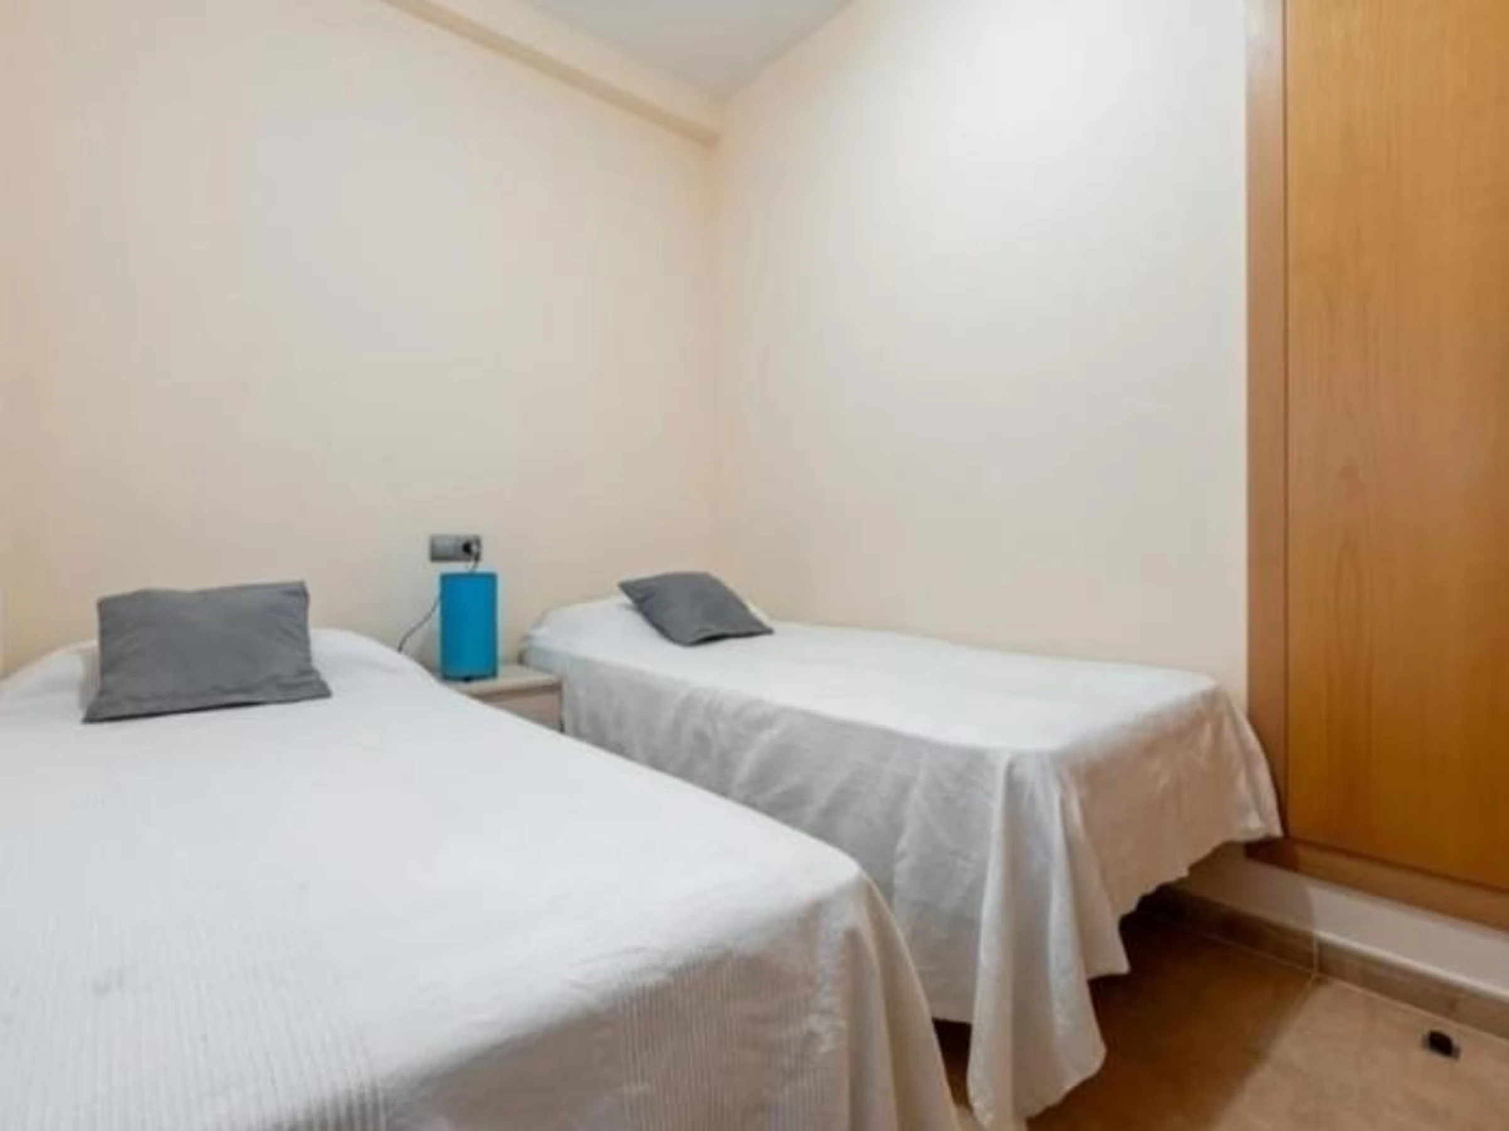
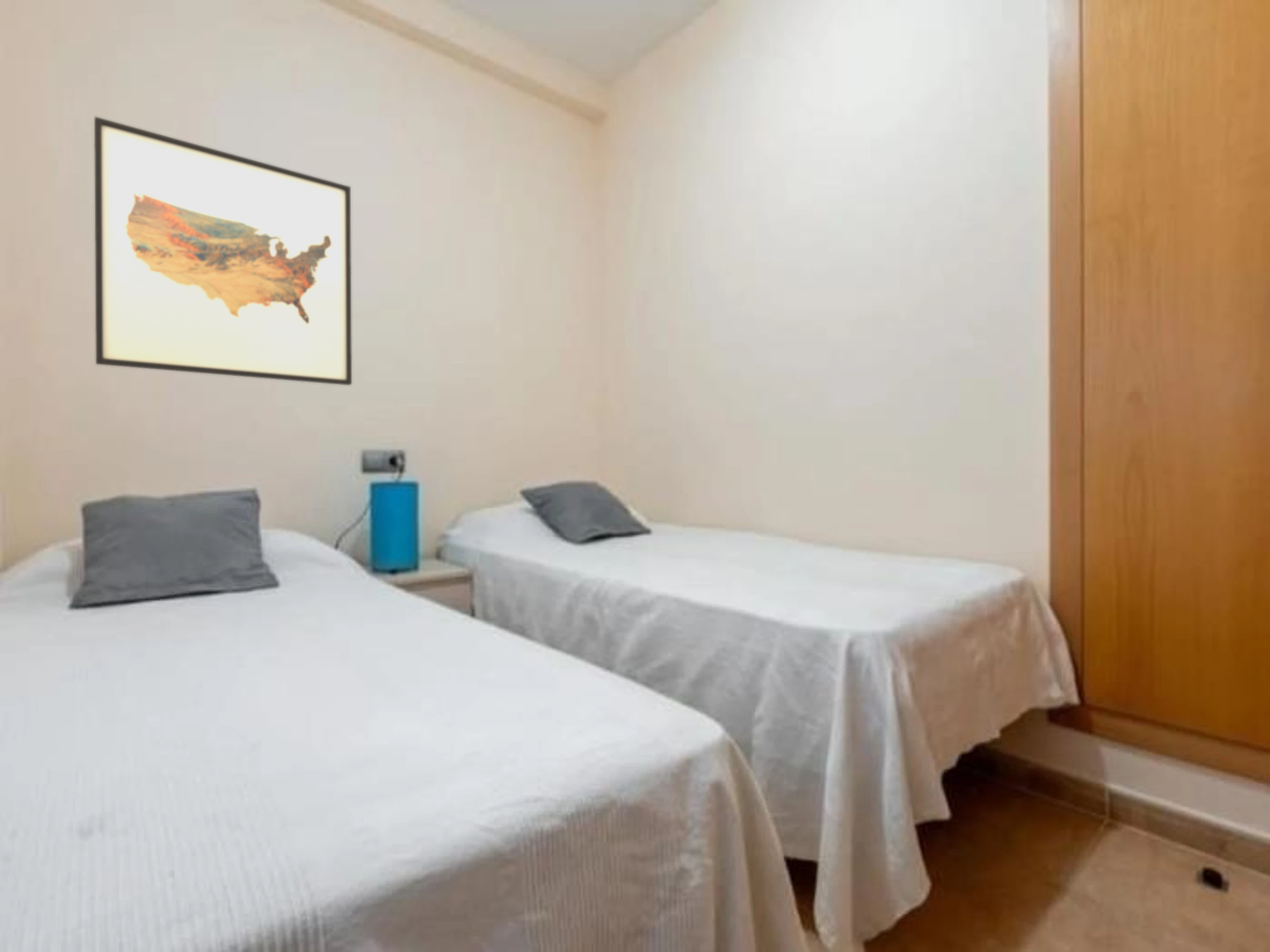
+ wall art [94,116,352,386]
